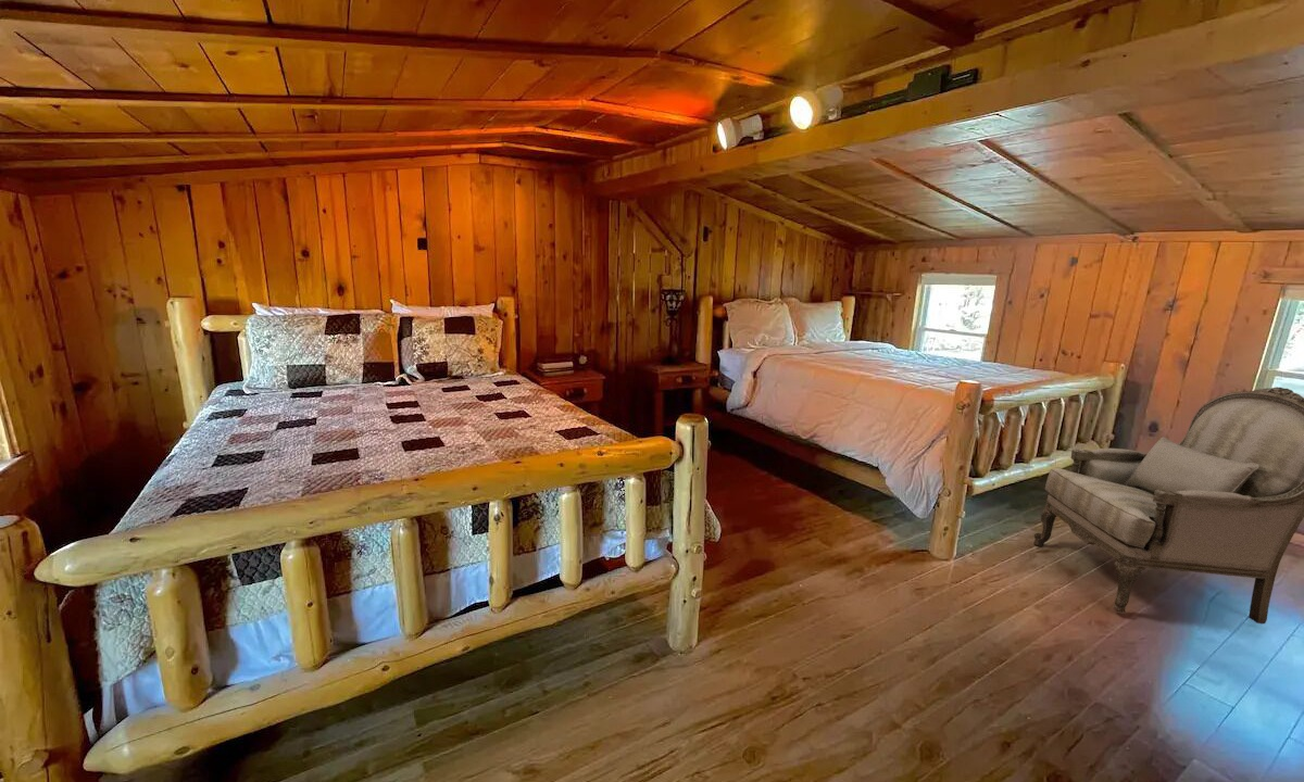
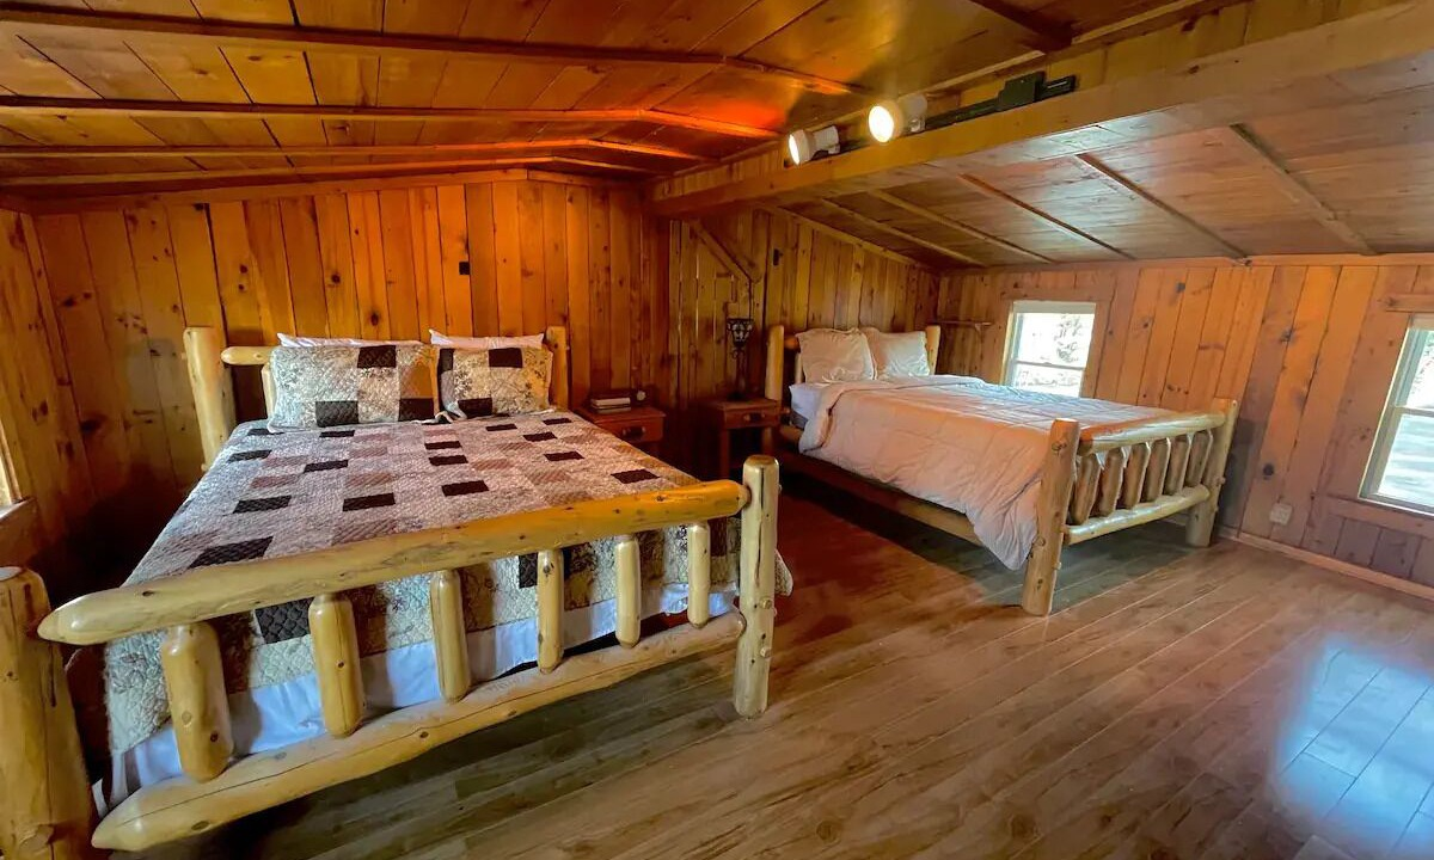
- armchair [1032,386,1304,625]
